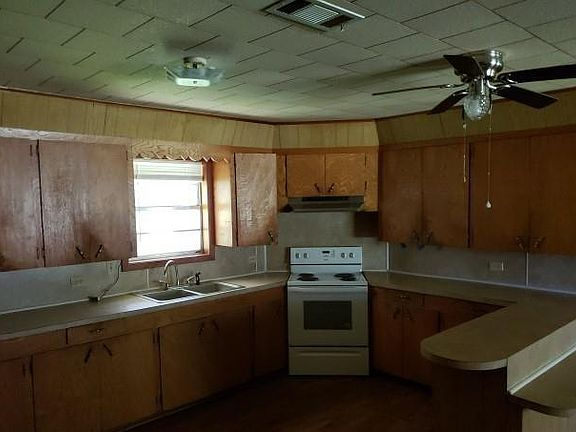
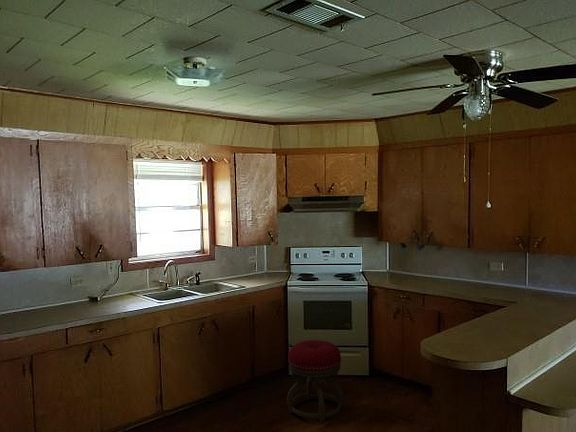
+ stool [286,339,344,424]
